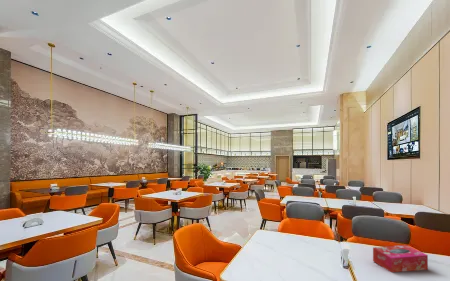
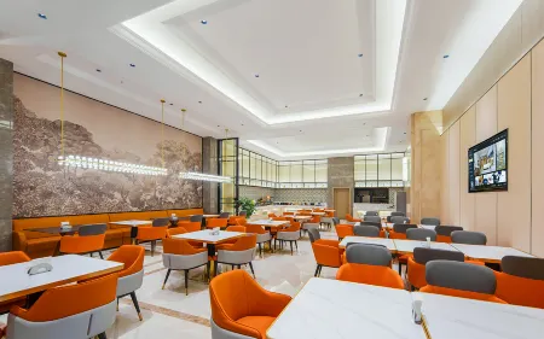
- tissue box [372,244,429,273]
